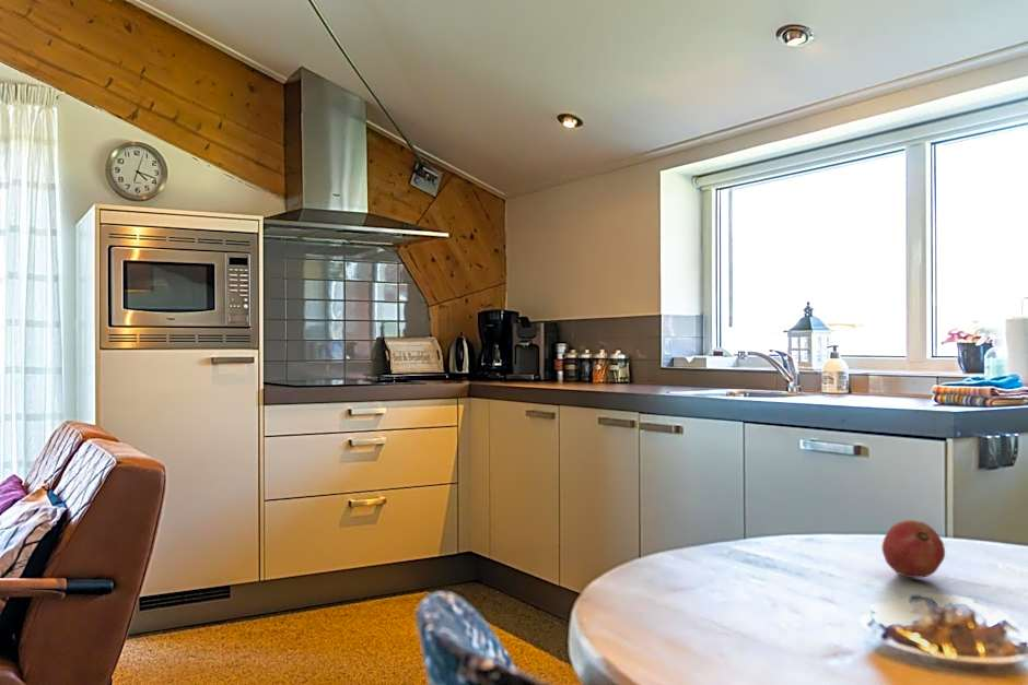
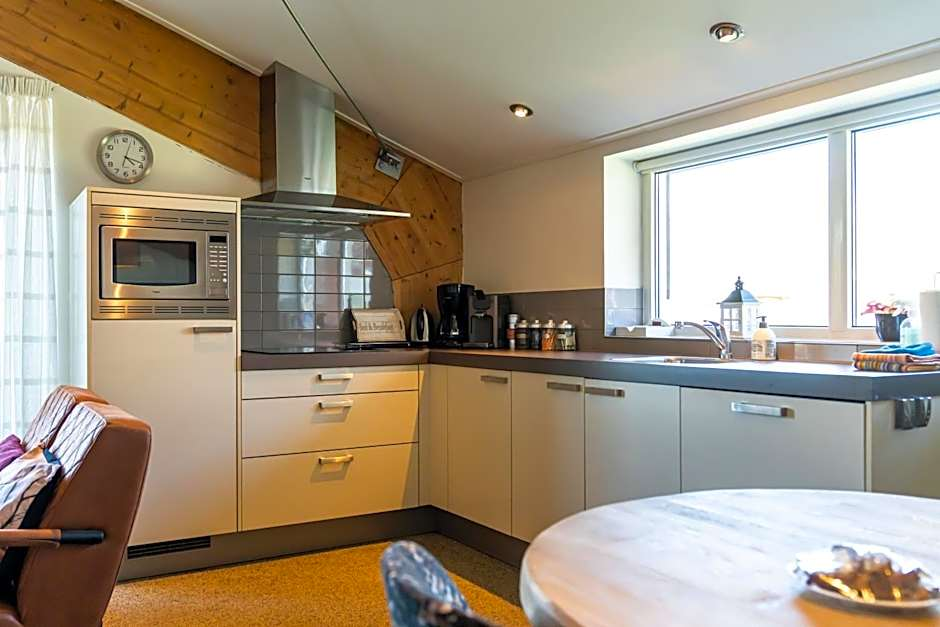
- fruit [880,519,946,579]
